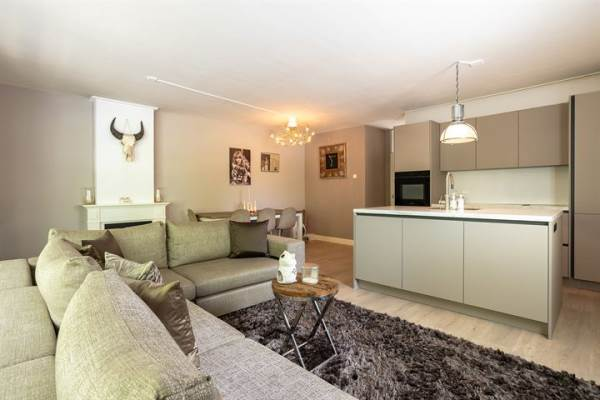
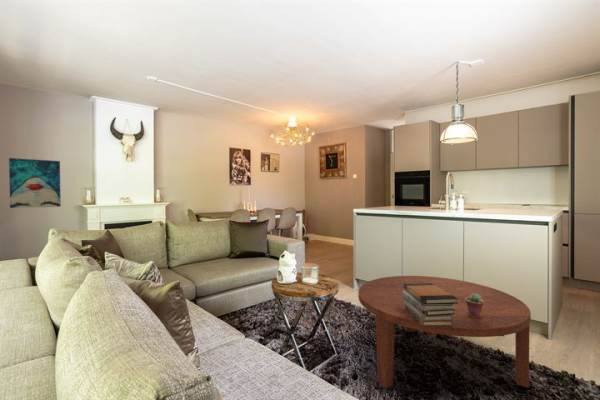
+ coffee table [358,275,532,389]
+ wall art [8,157,62,209]
+ book stack [403,283,458,326]
+ potted succulent [465,294,484,317]
